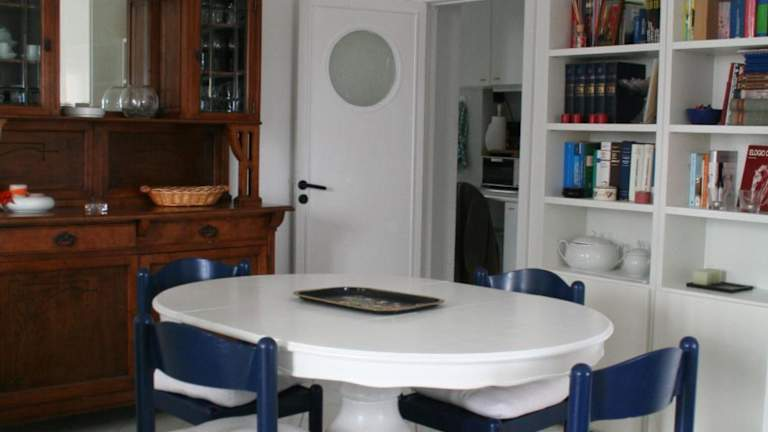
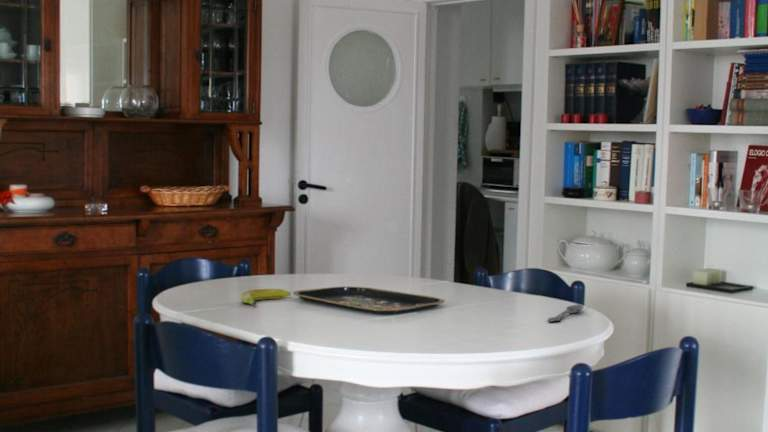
+ banana [240,288,292,307]
+ spoon [547,304,584,323]
